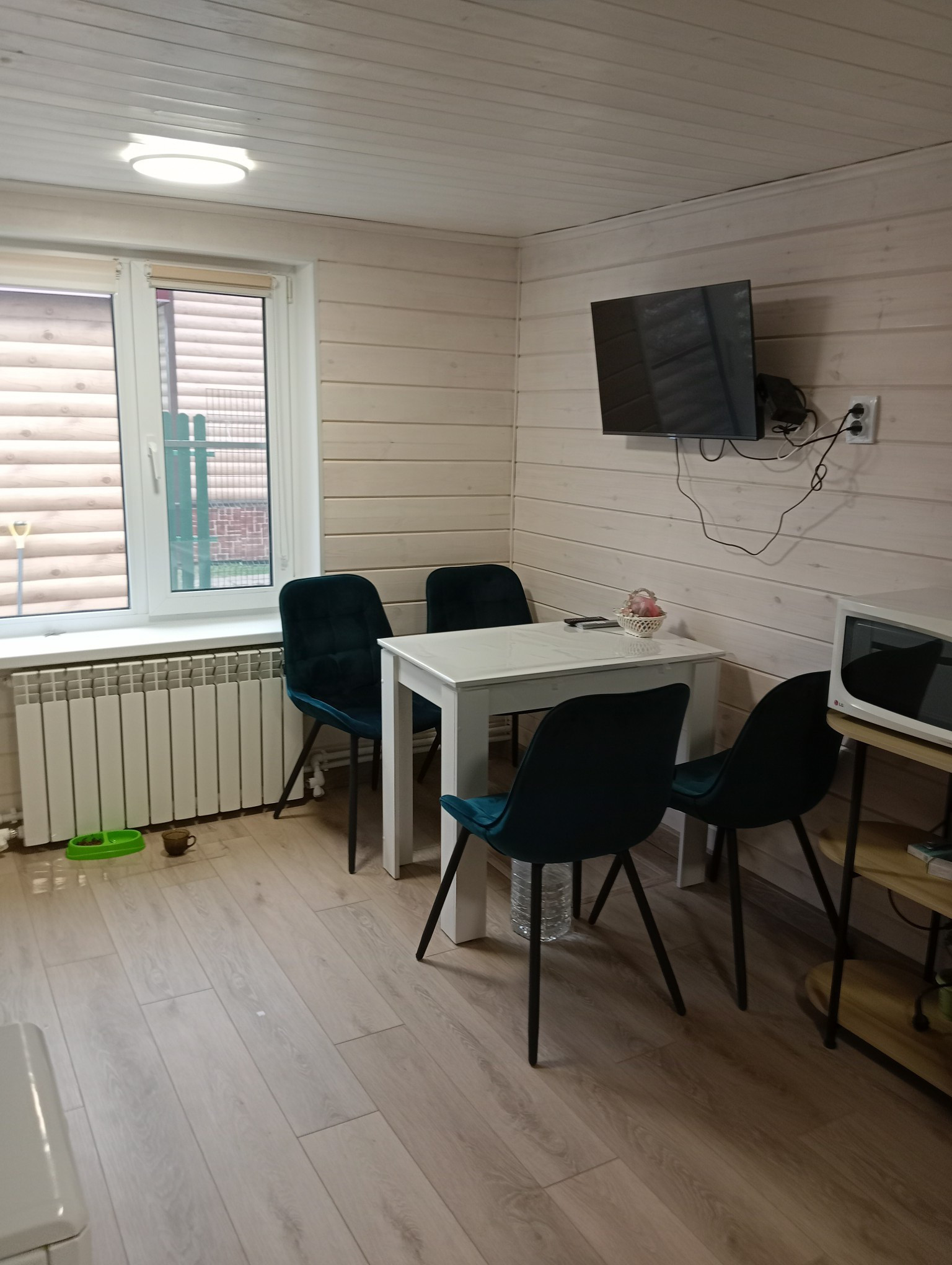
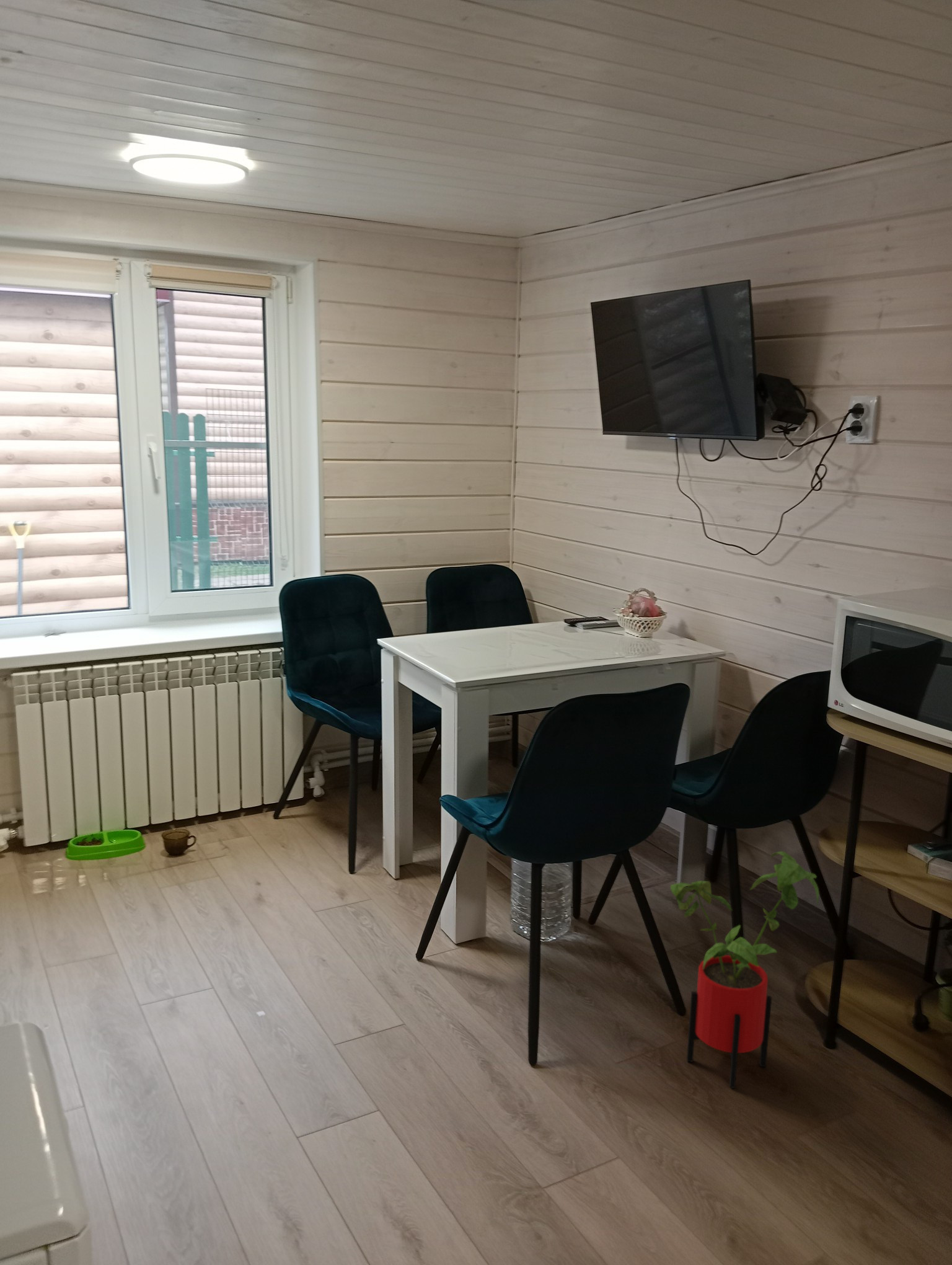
+ house plant [670,851,819,1089]
